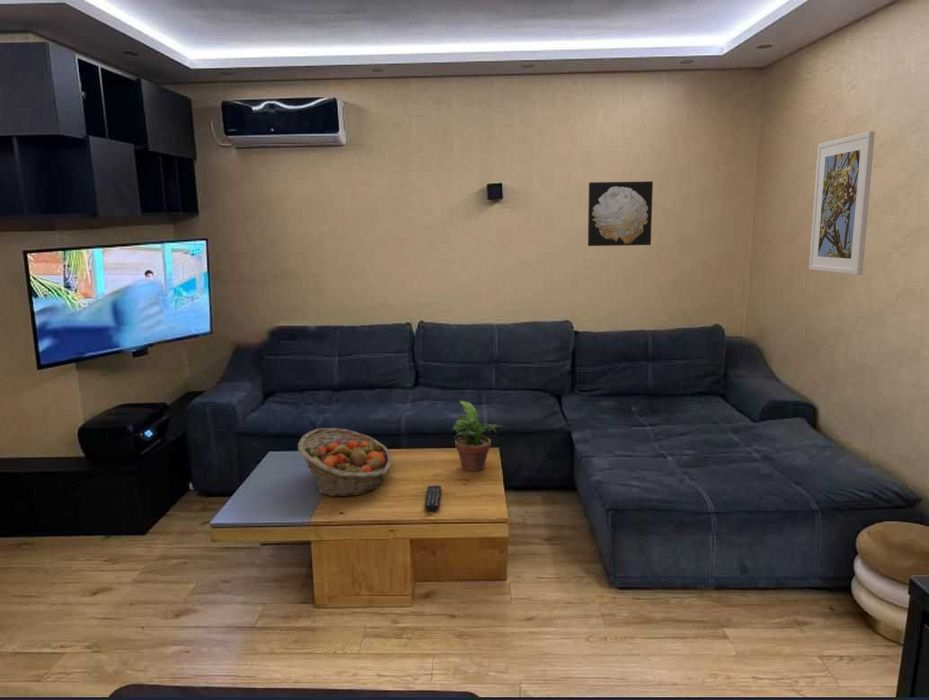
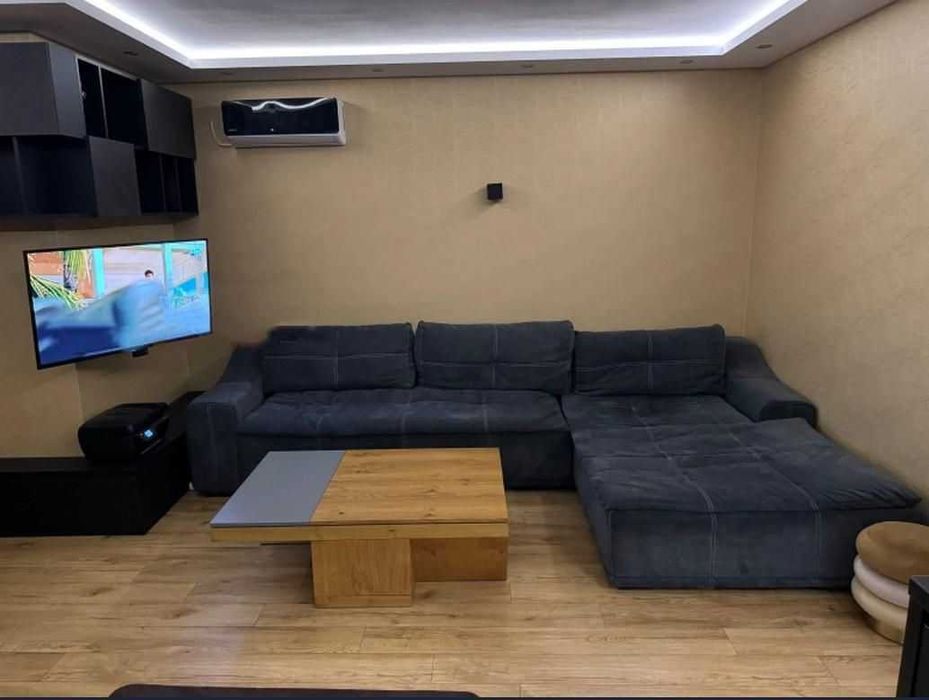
- wall art [587,180,654,247]
- fruit basket [297,427,393,498]
- remote control [424,485,442,512]
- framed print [808,130,876,276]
- potted plant [451,400,504,472]
